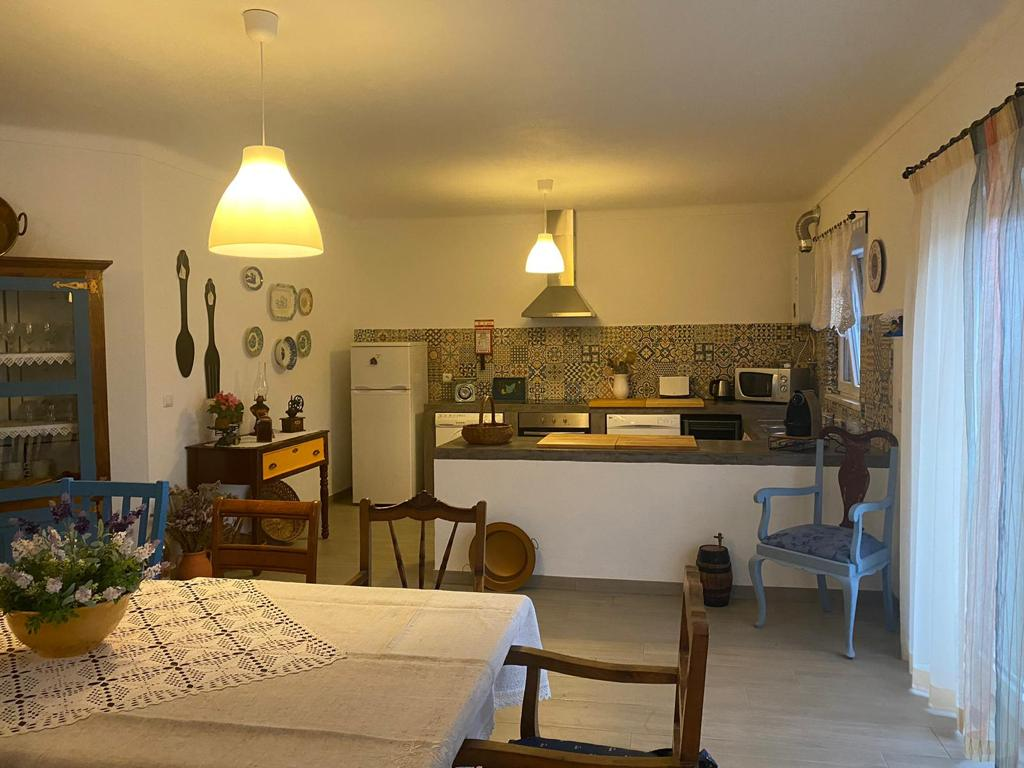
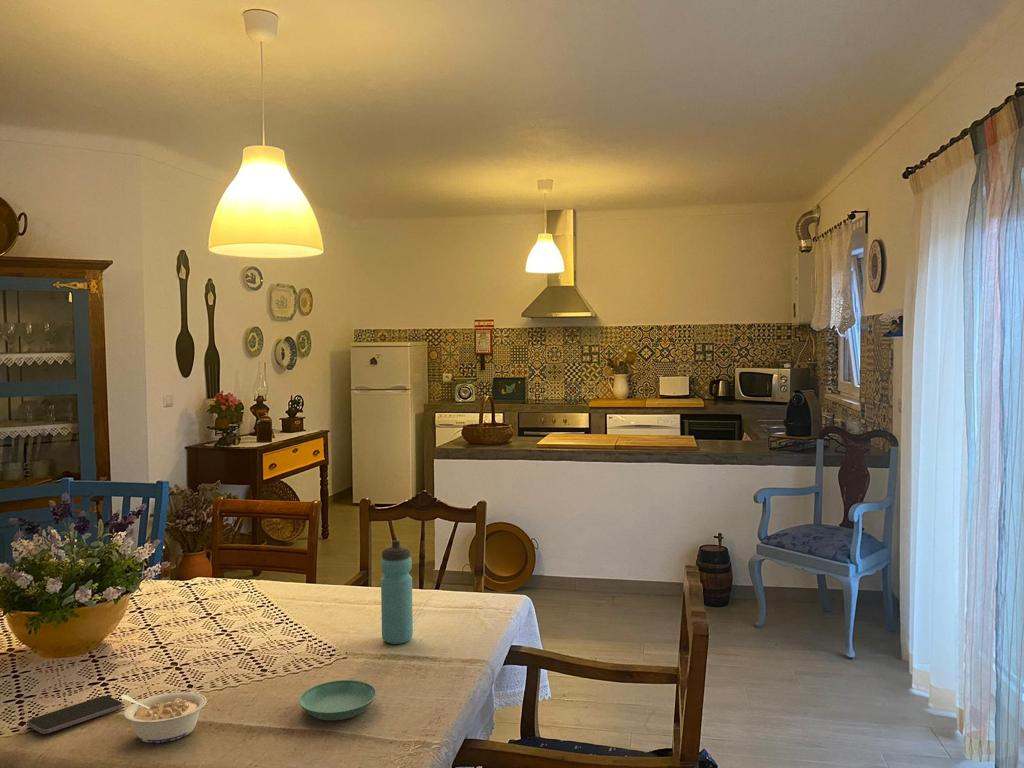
+ water bottle [380,539,414,645]
+ smartphone [26,695,124,735]
+ saucer [298,679,378,721]
+ legume [119,691,208,744]
